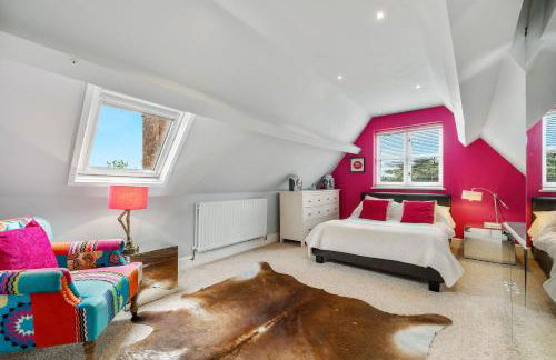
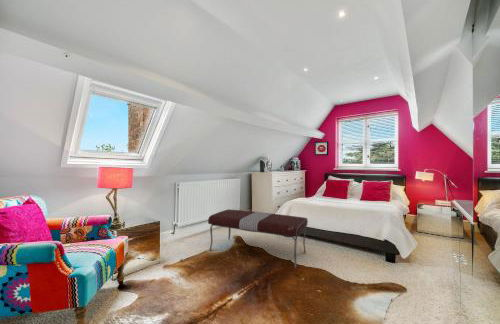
+ bench [207,208,309,269]
